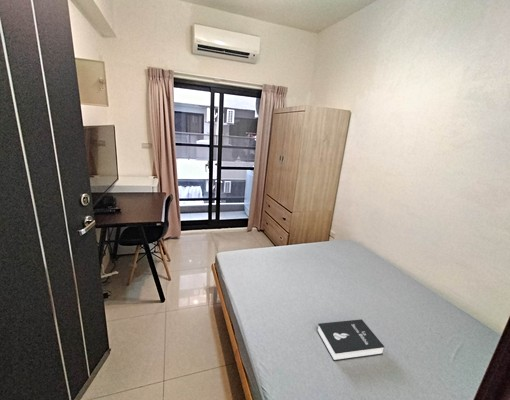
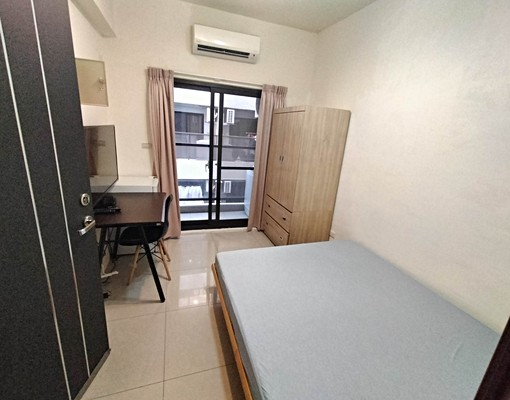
- booklet [316,318,385,362]
